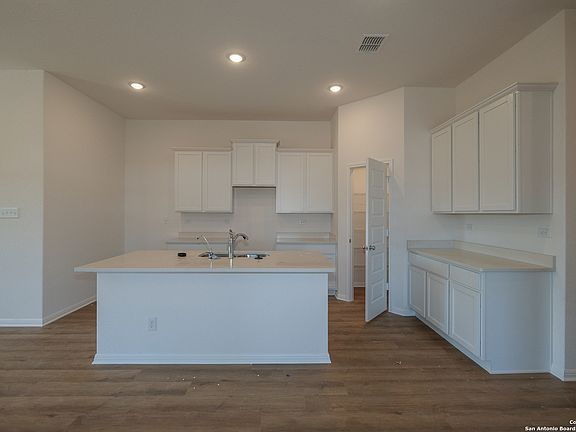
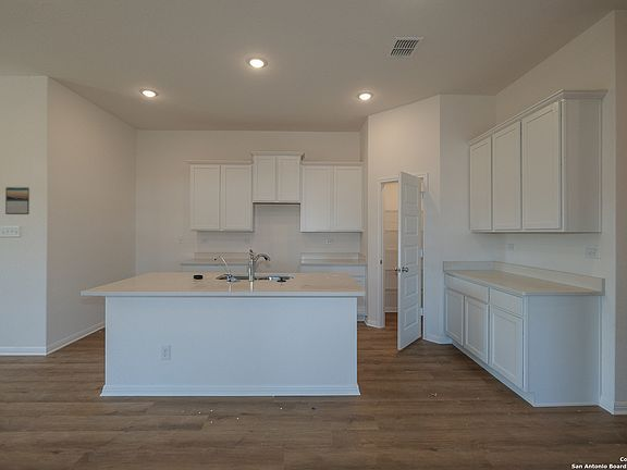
+ calendar [4,186,30,215]
